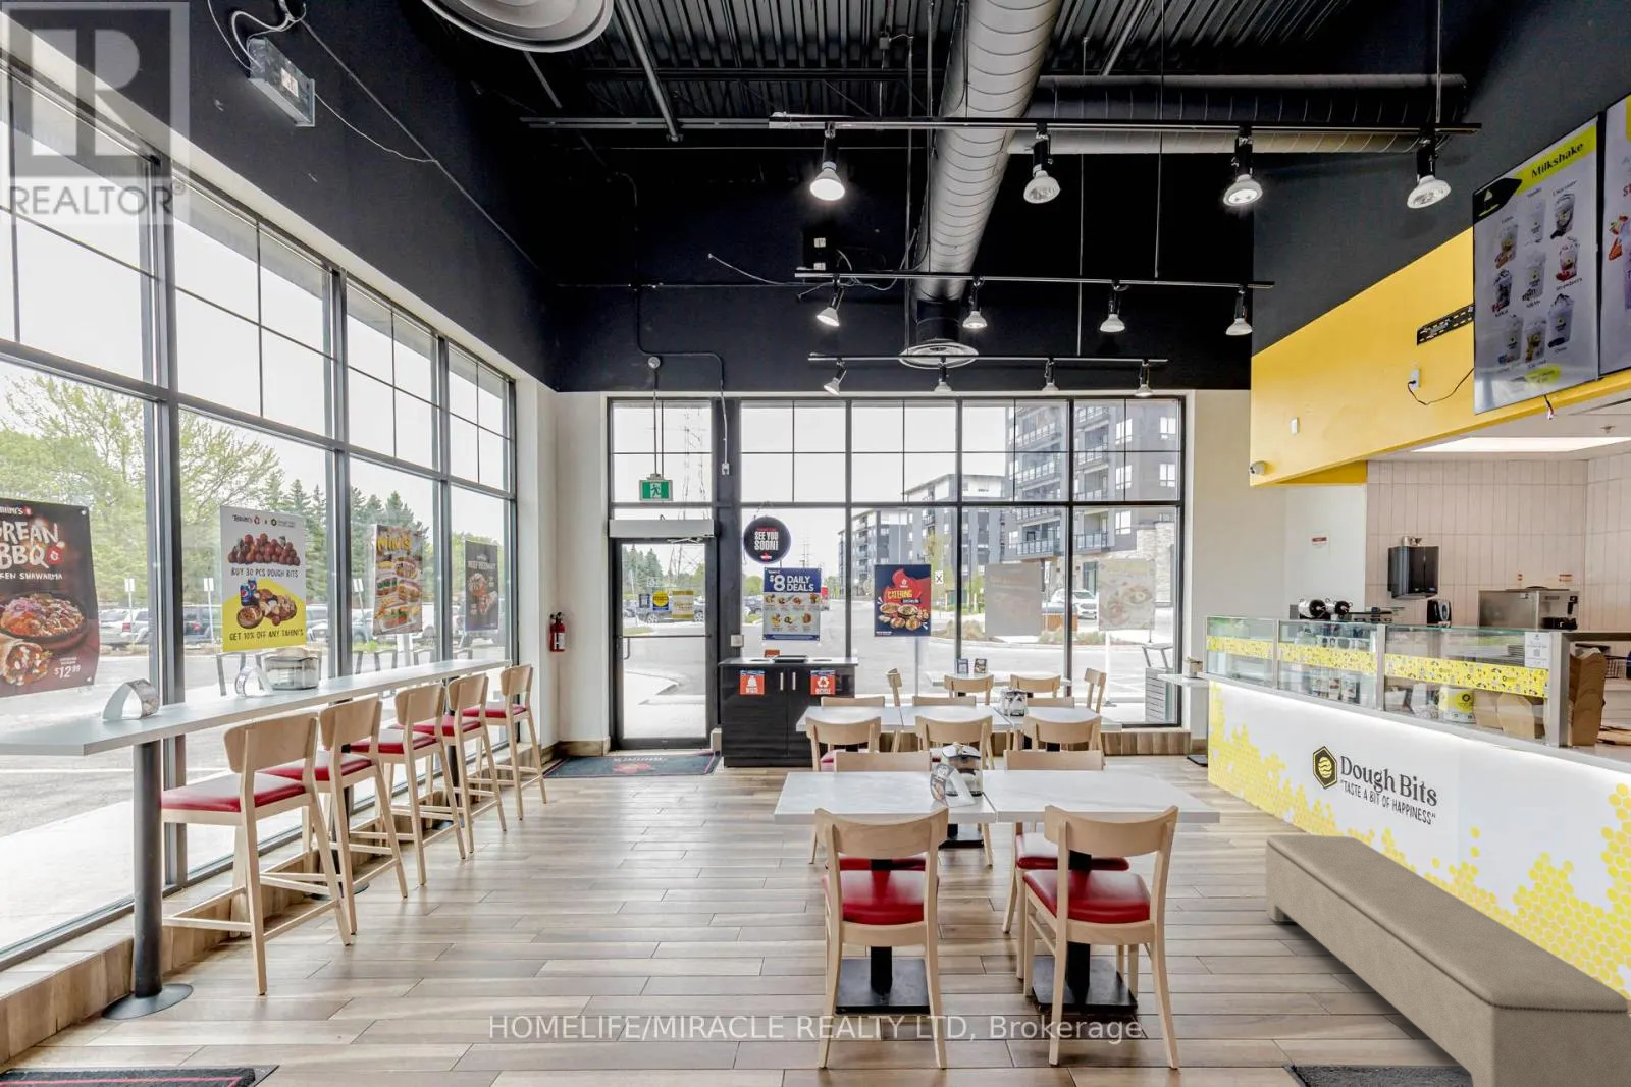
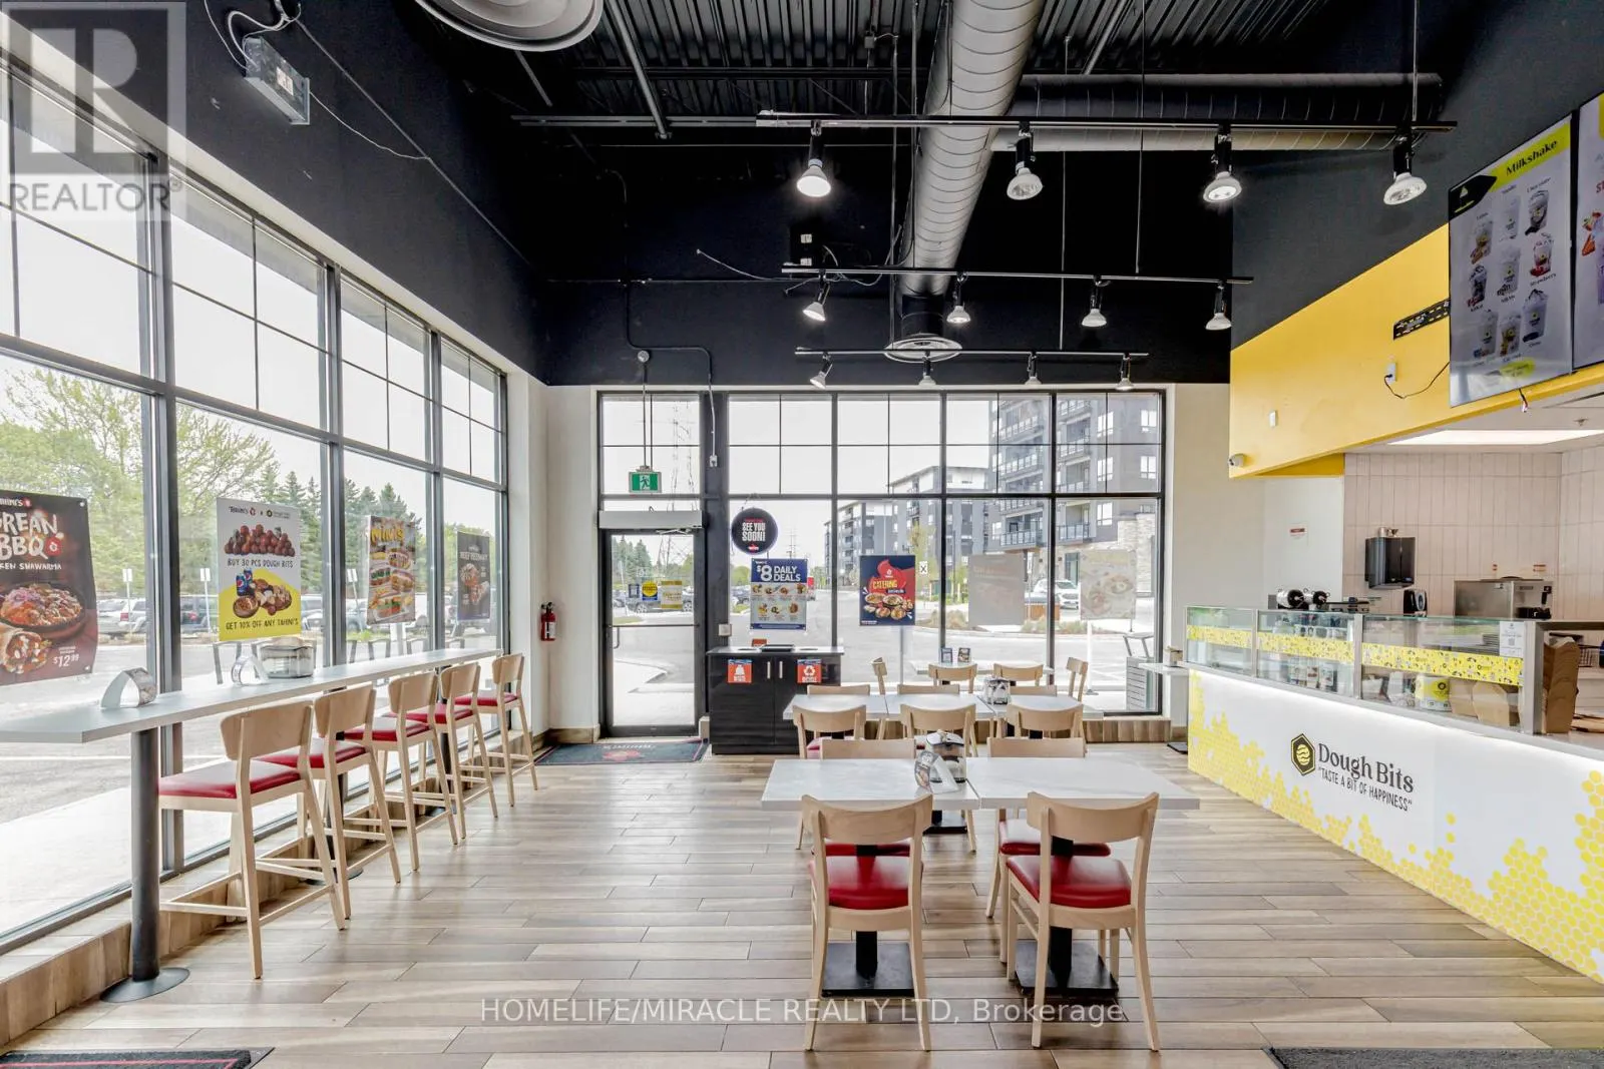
- bench [1265,835,1631,1087]
